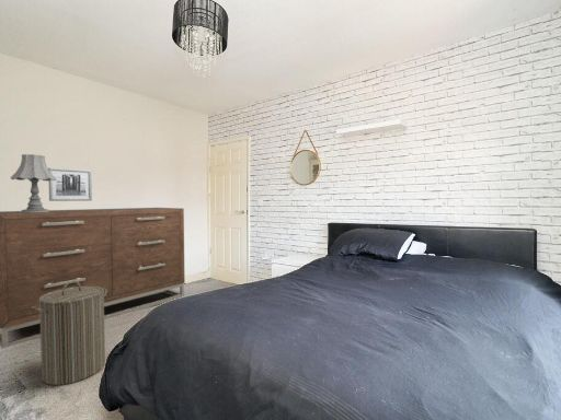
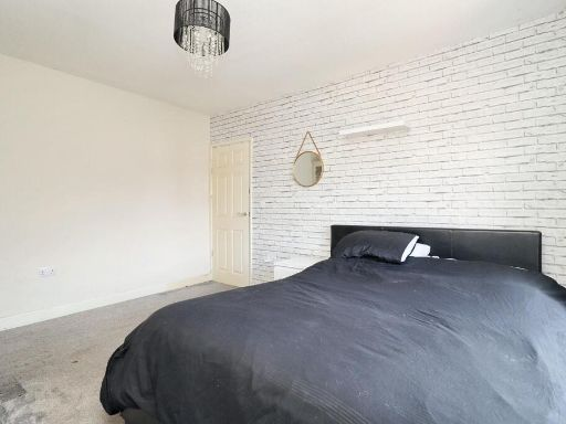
- table lamp [10,153,56,212]
- wall art [47,166,93,202]
- laundry hamper [32,281,107,386]
- dresser [0,207,186,349]
